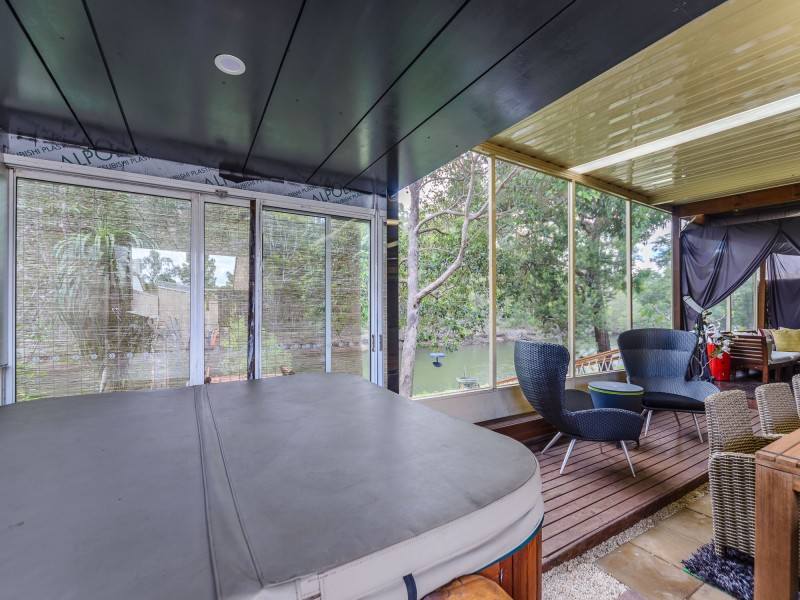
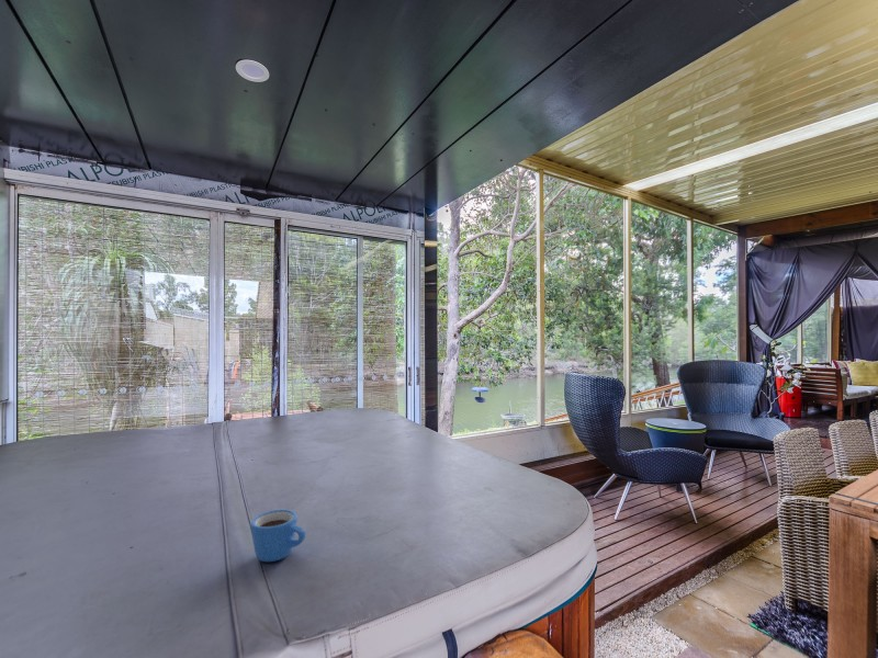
+ mug [249,509,306,563]
